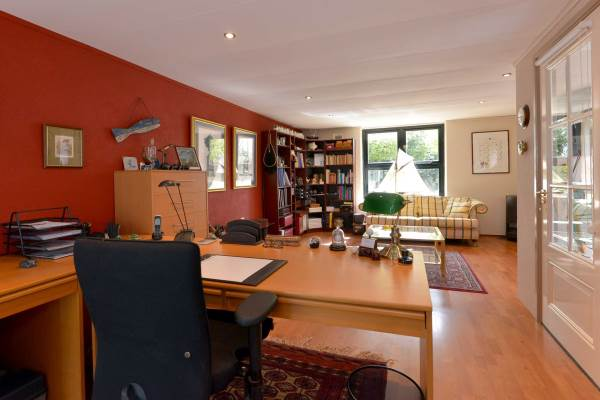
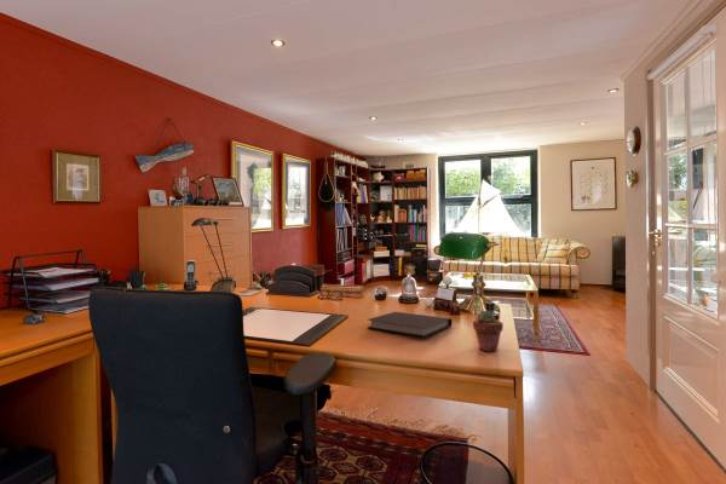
+ notebook [365,311,453,338]
+ potted succulent [472,310,505,352]
